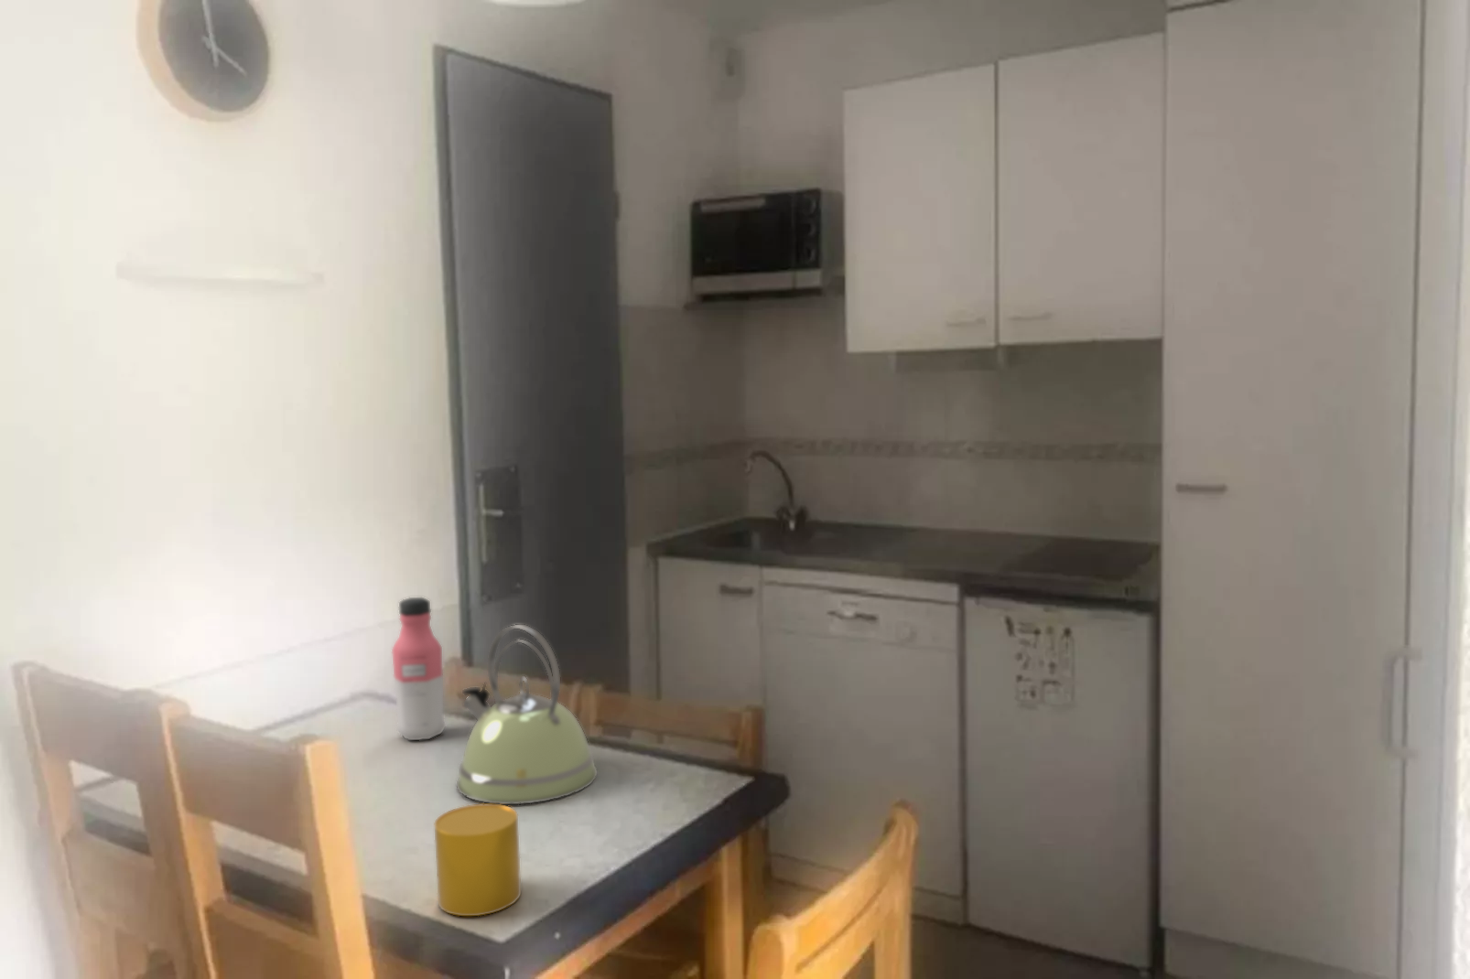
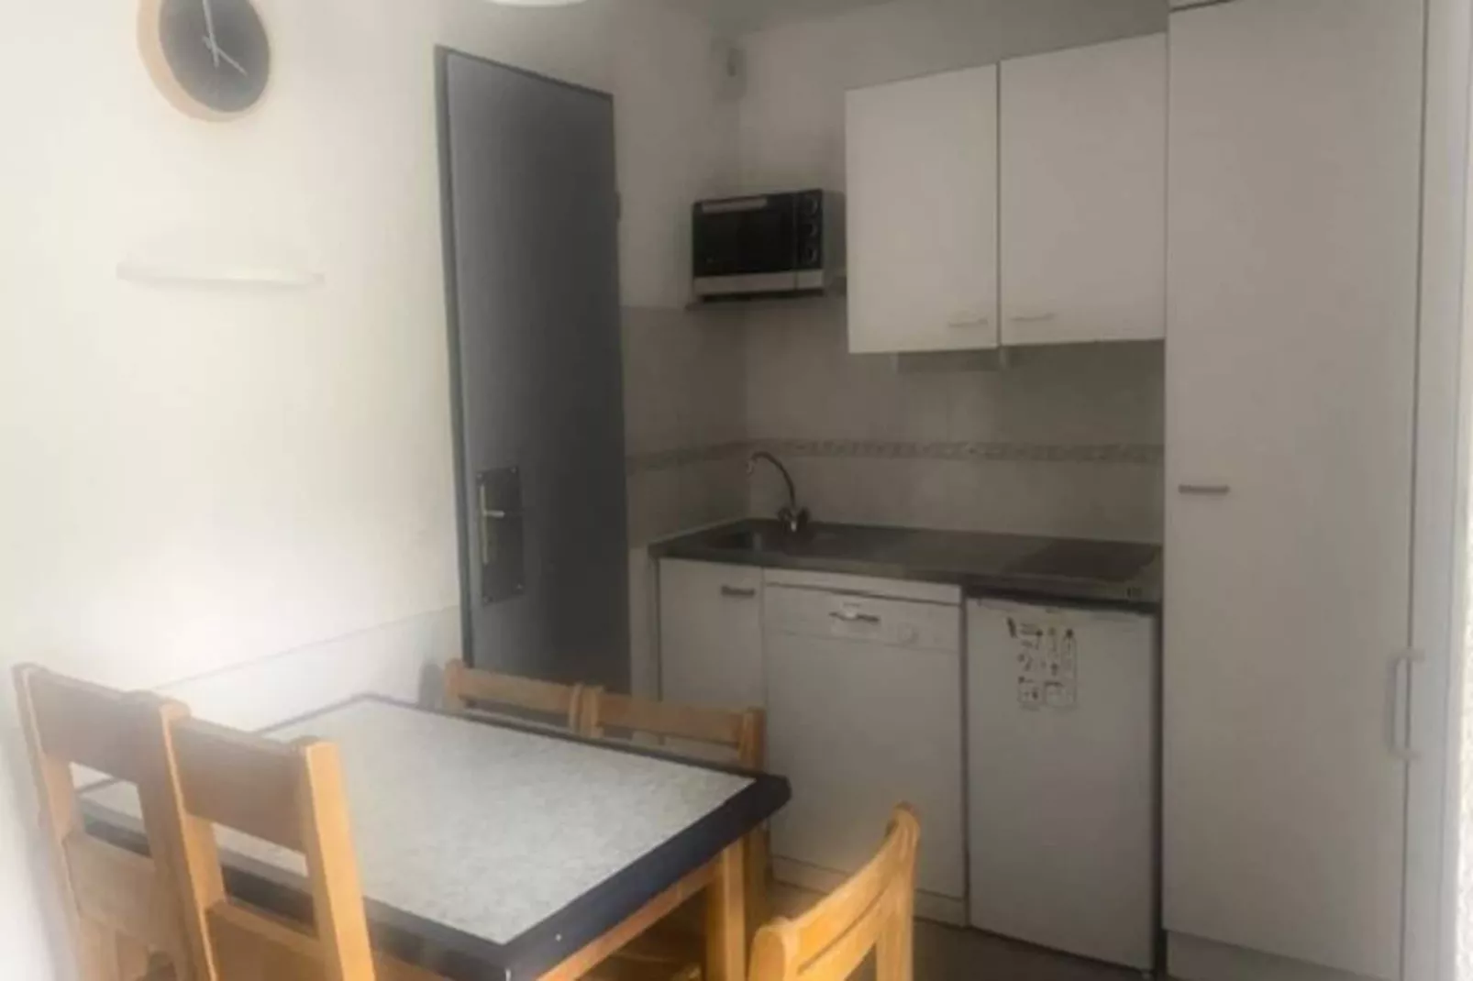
- cup [434,803,521,917]
- kettle [456,624,598,805]
- water bottle [391,597,447,741]
